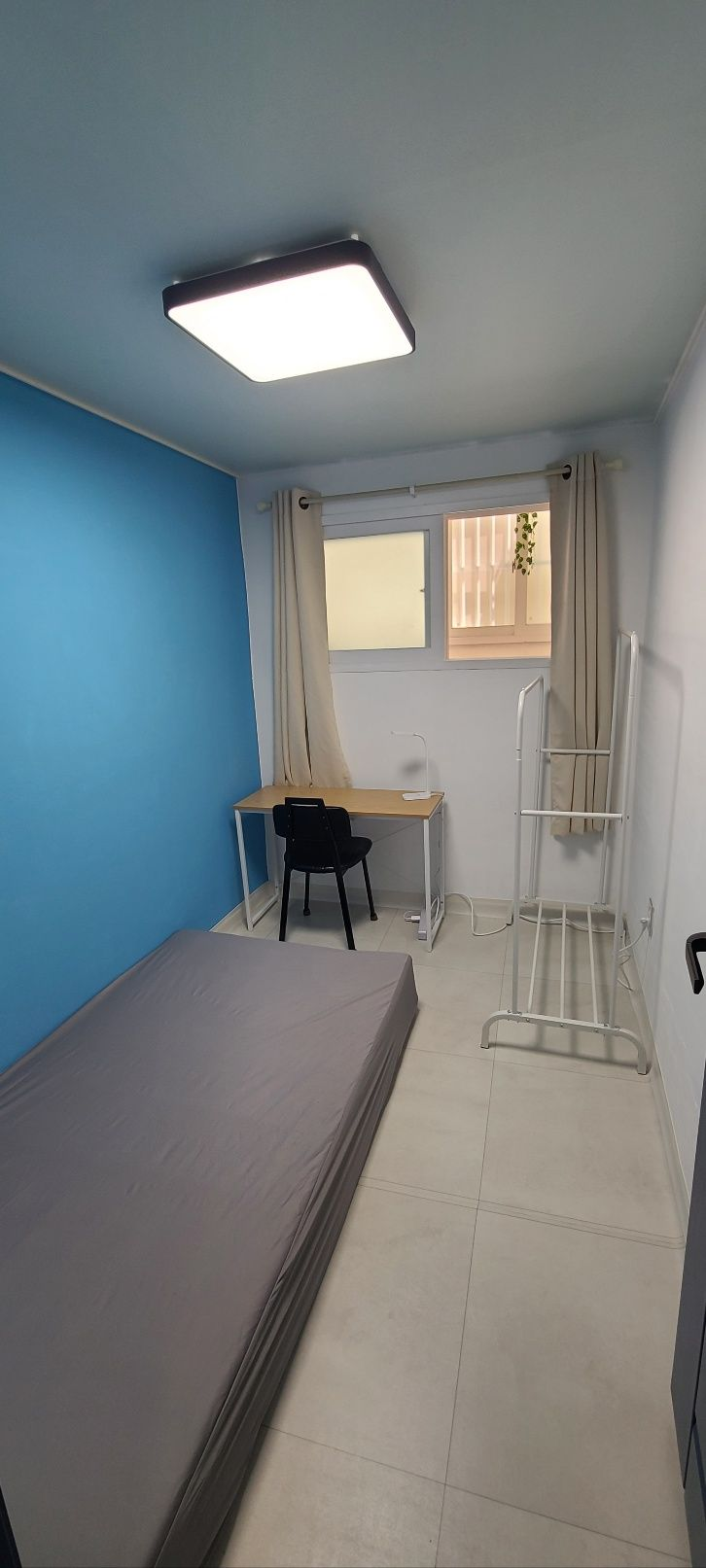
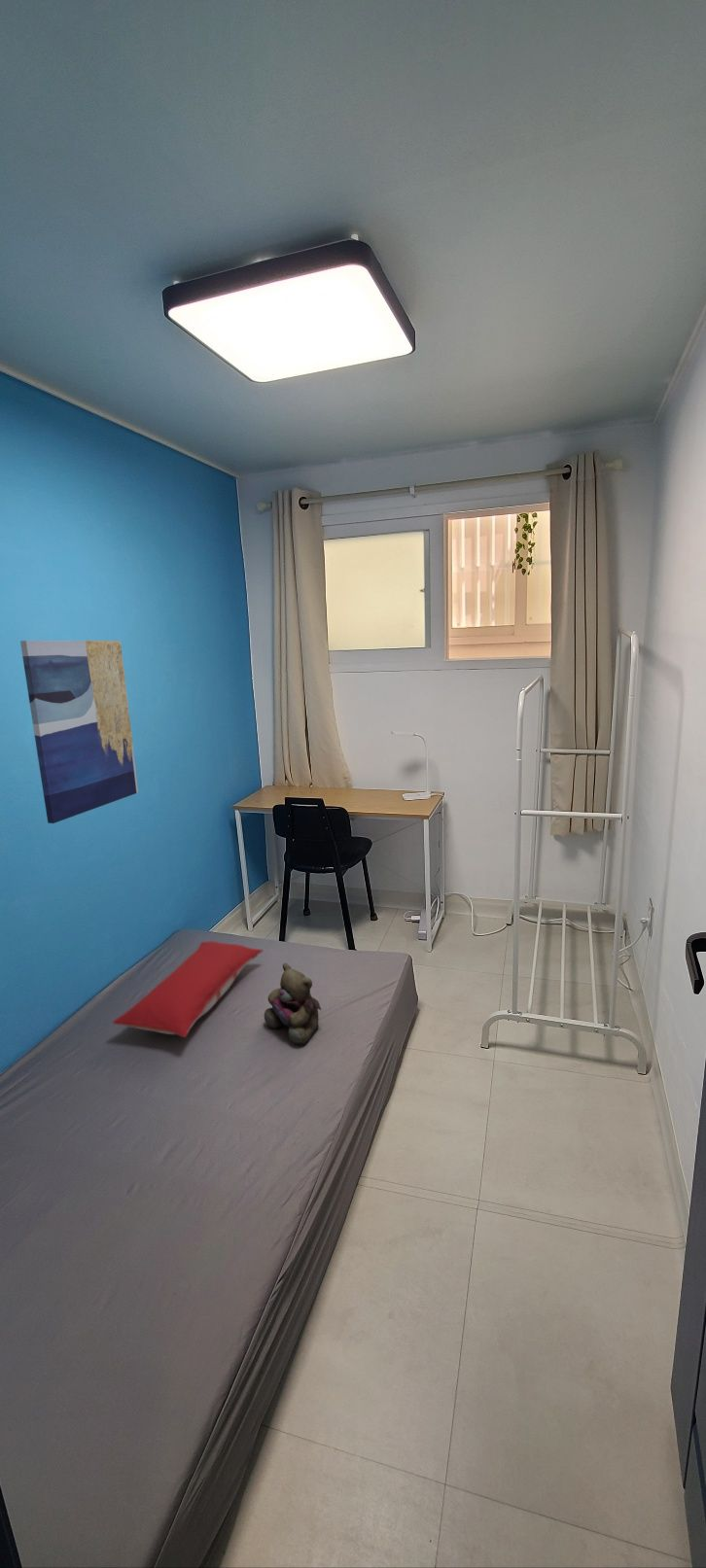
+ pillow [112,940,265,1038]
+ wall art [19,640,139,824]
+ teddy bear [264,962,322,1047]
